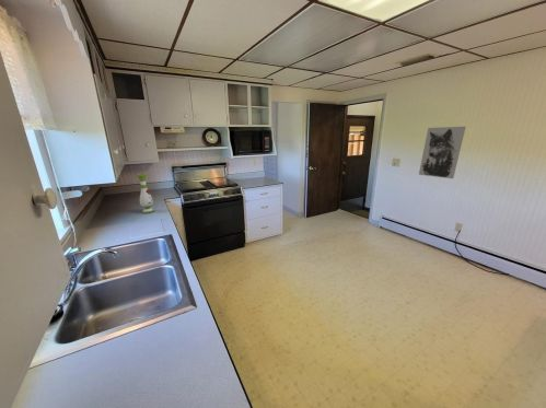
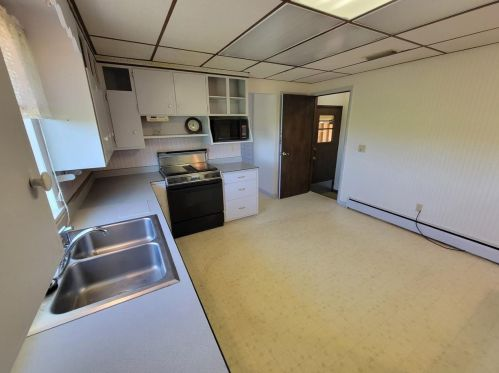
- vase [136,173,155,214]
- wall art [418,126,466,179]
